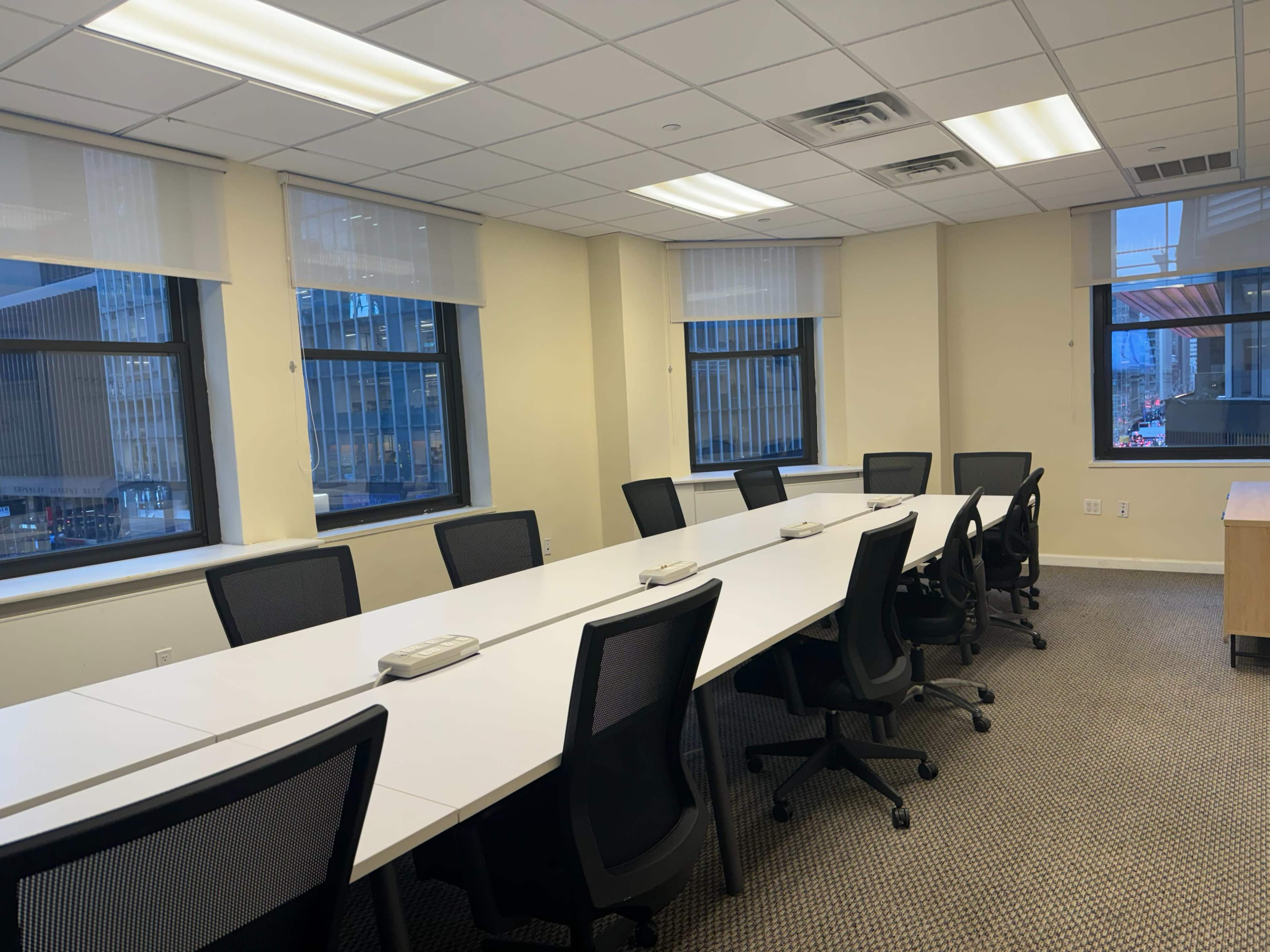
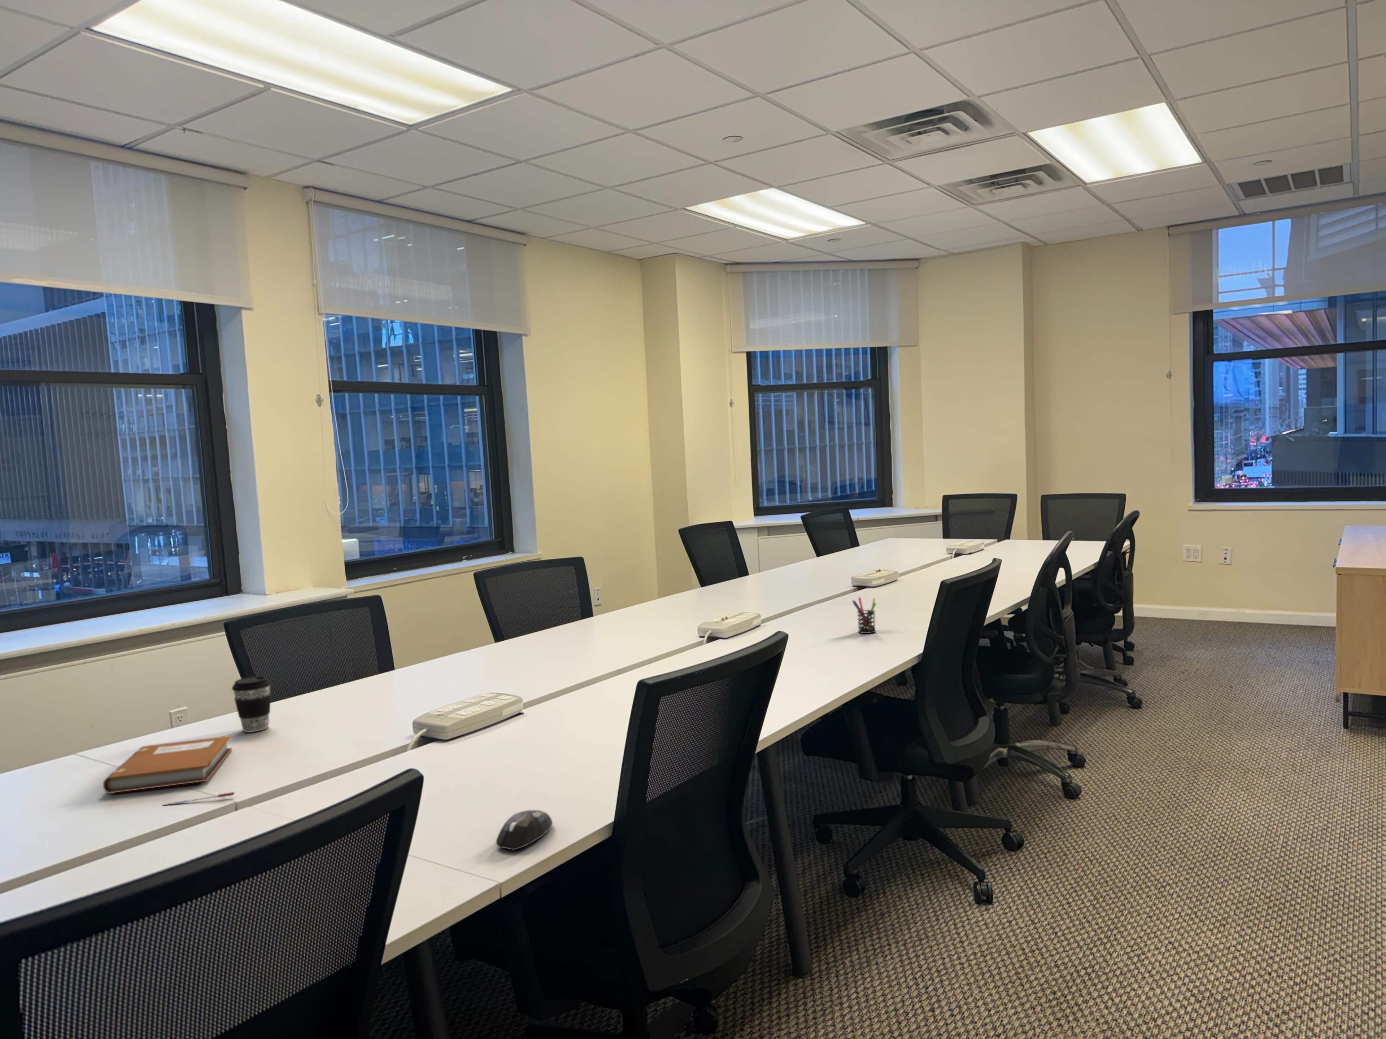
+ mouse [495,810,553,850]
+ pen holder [852,597,876,634]
+ coffee cup [231,676,272,732]
+ notebook [103,736,232,793]
+ pen [162,791,235,807]
